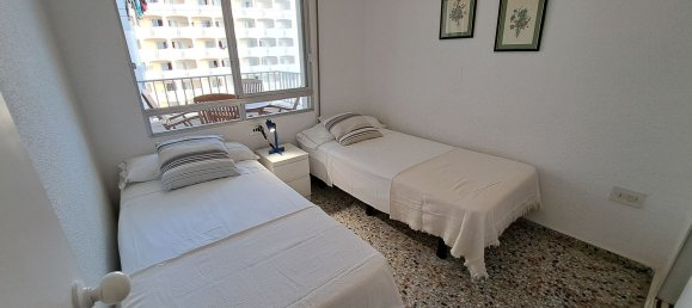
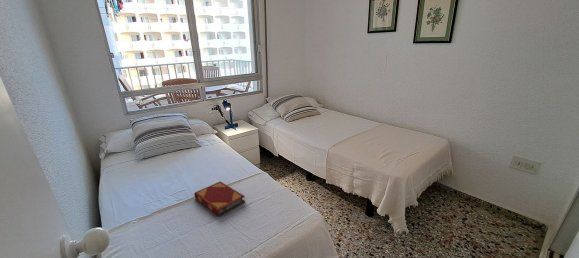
+ hardback book [193,181,246,217]
